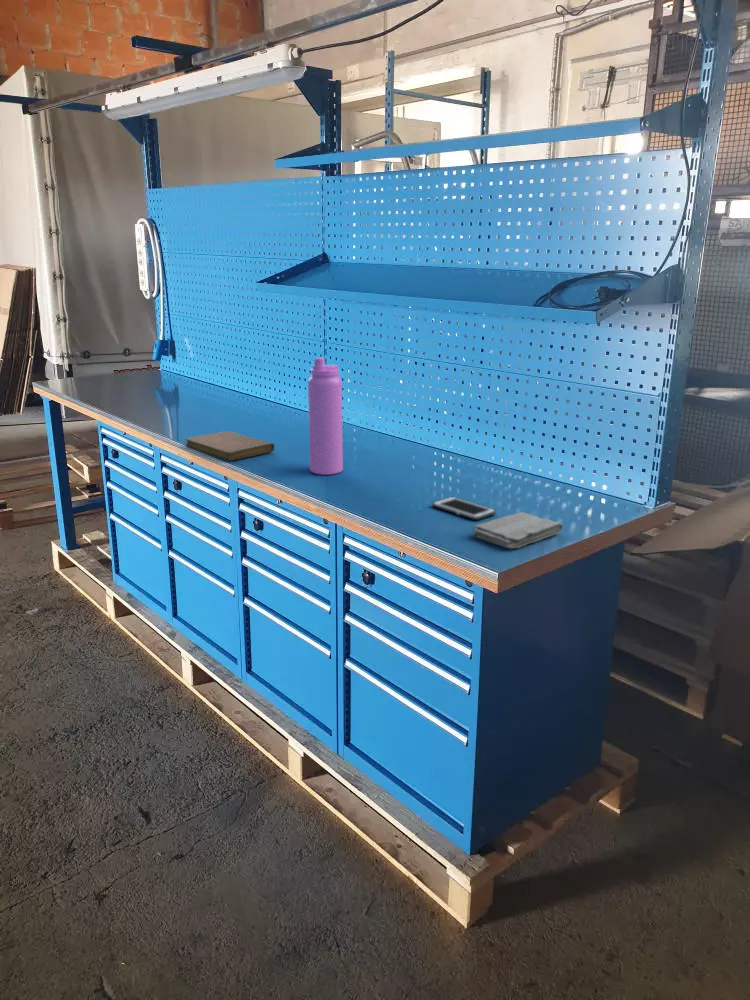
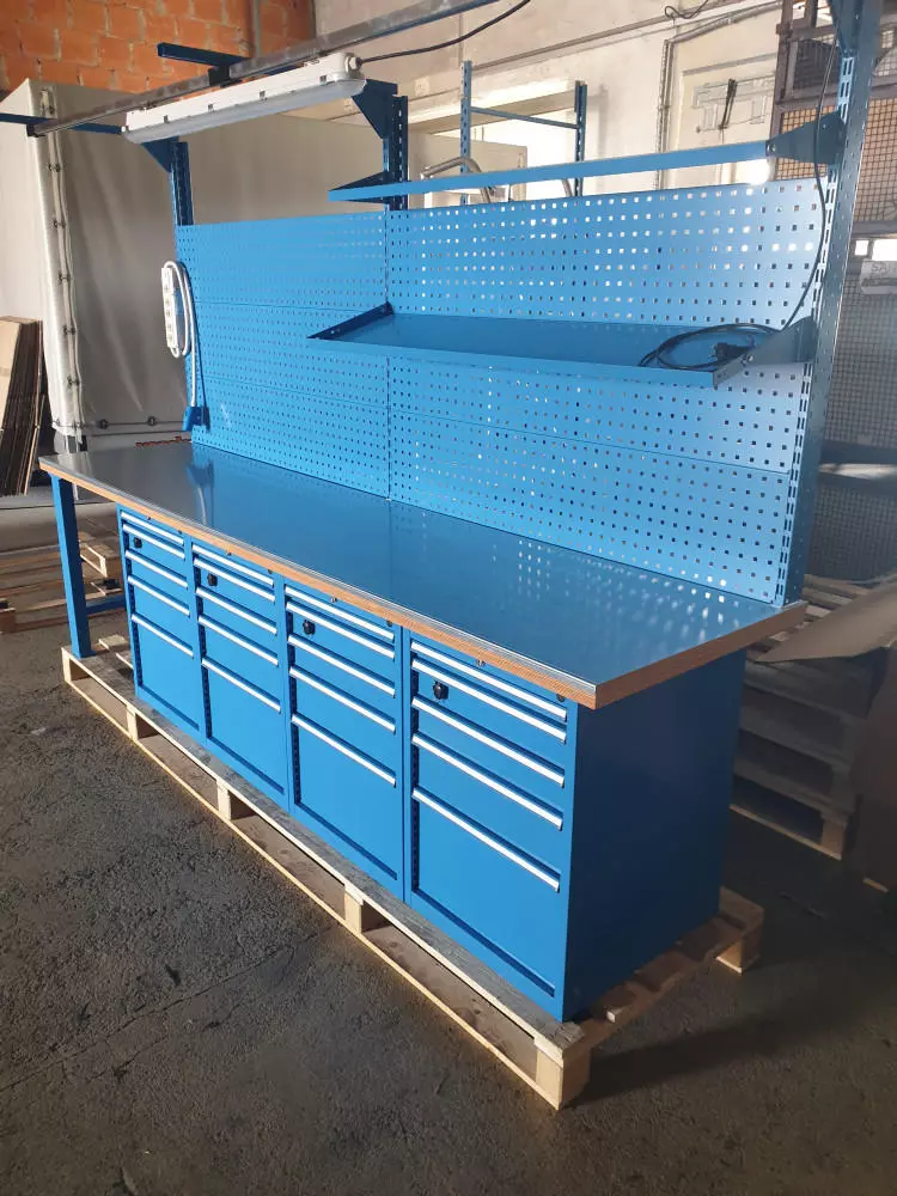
- washcloth [472,511,564,550]
- cell phone [431,496,497,521]
- water bottle [307,357,344,476]
- notebook [184,430,275,462]
